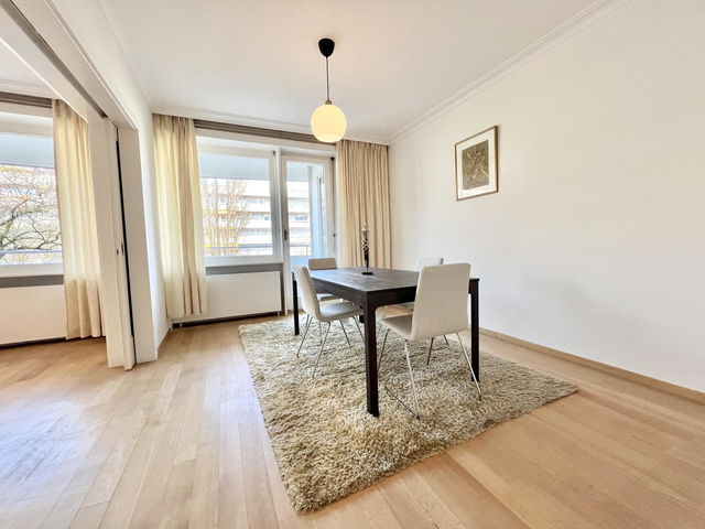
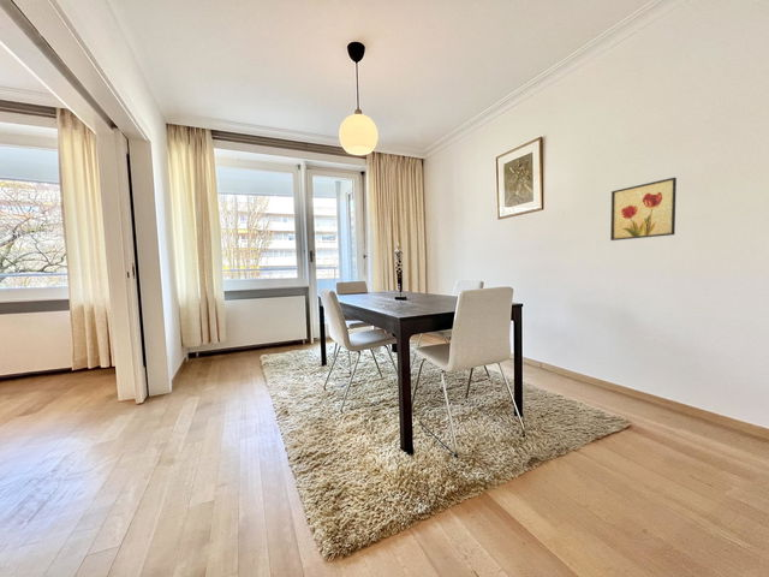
+ wall art [609,177,678,242]
